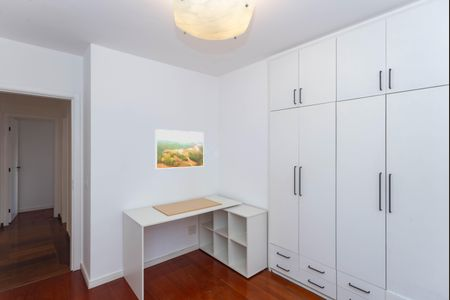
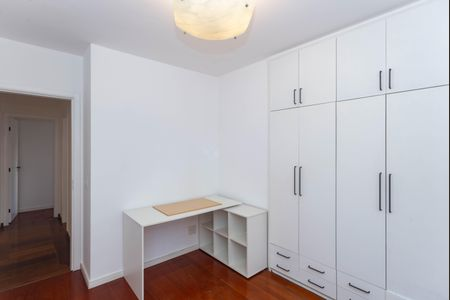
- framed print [154,128,205,170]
